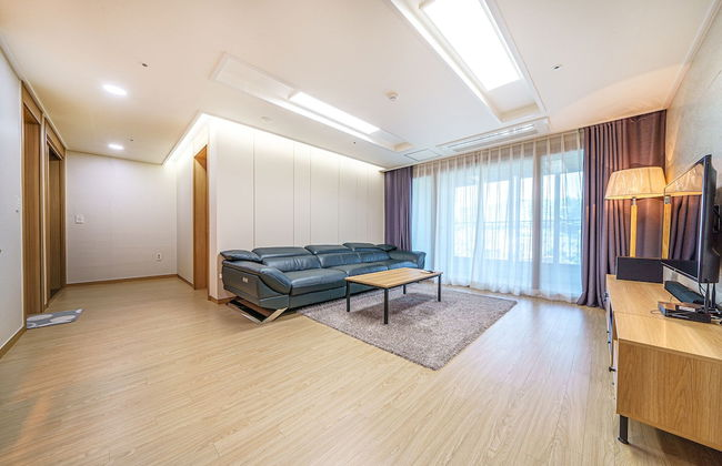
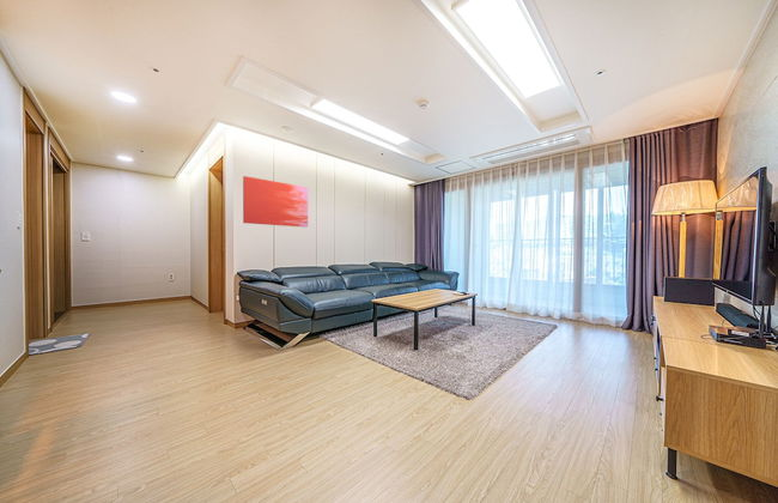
+ wall art [242,175,309,229]
